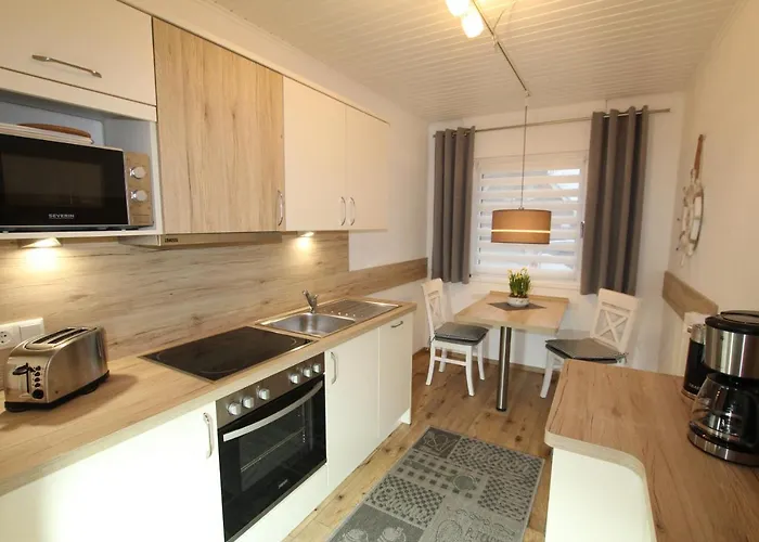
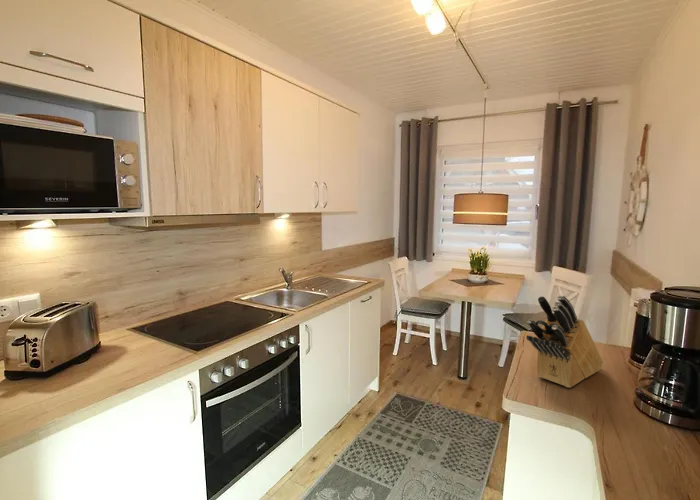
+ knife block [526,294,604,389]
